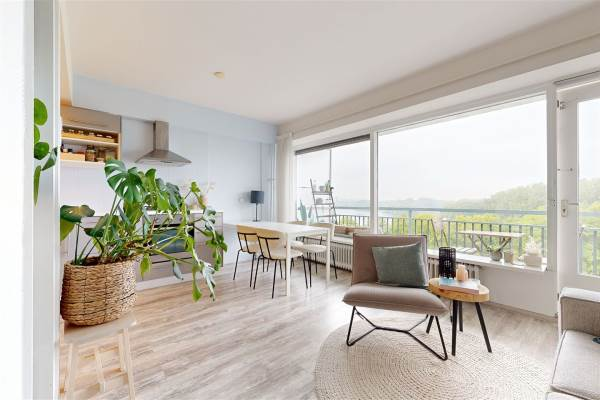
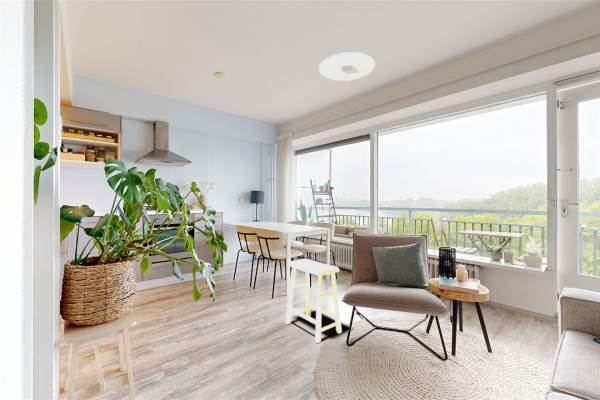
+ ceiling light [318,51,376,82]
+ stool [284,258,343,344]
